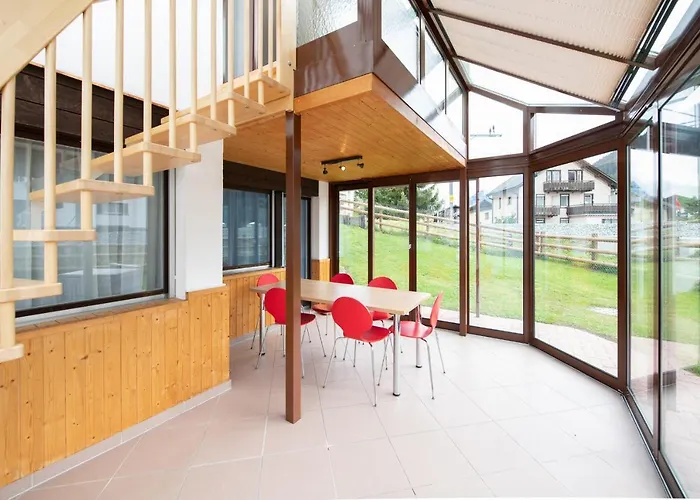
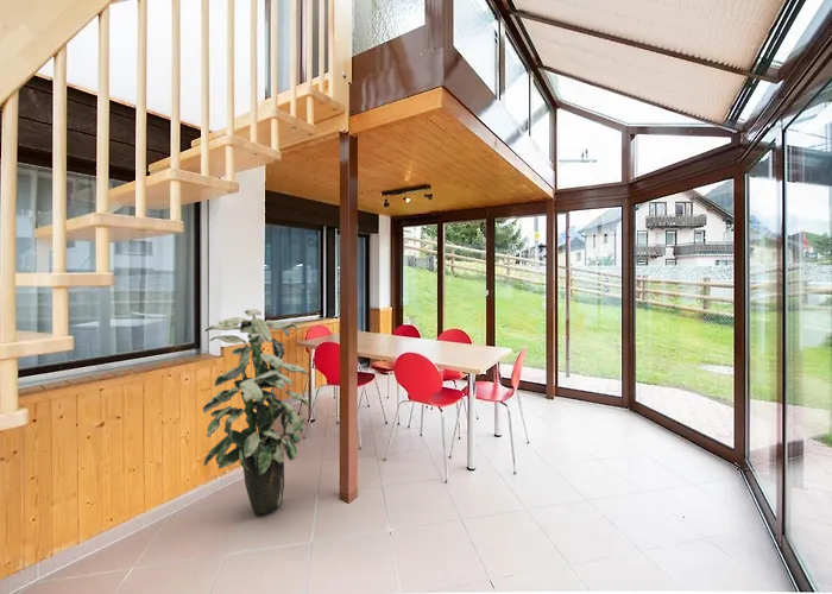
+ indoor plant [202,308,310,517]
